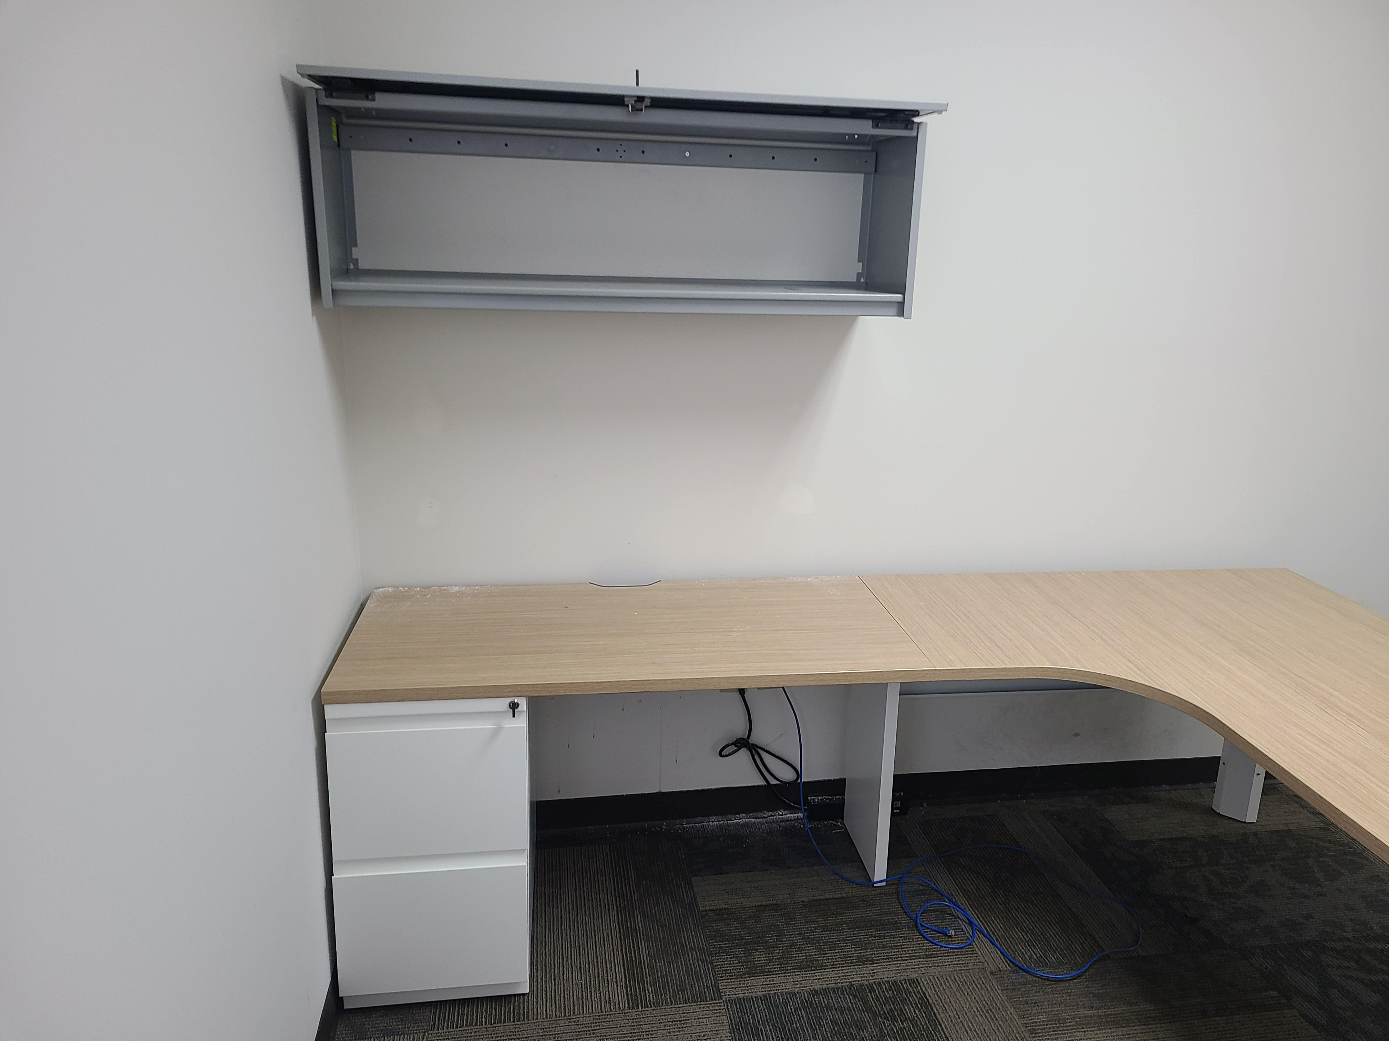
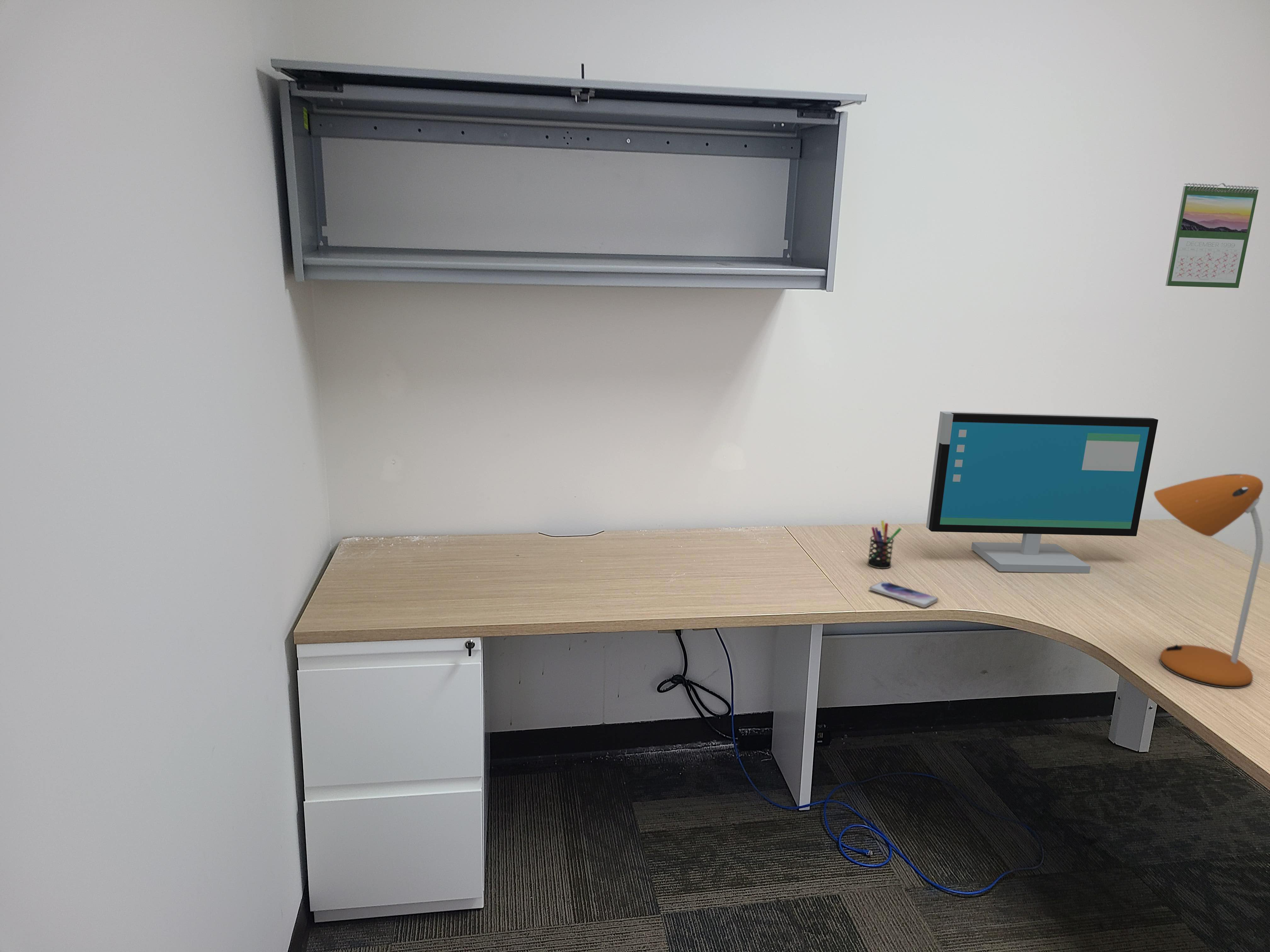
+ calendar [1165,183,1259,288]
+ computer monitor [926,411,1158,574]
+ smartphone [869,581,939,608]
+ pen holder [867,520,902,569]
+ desk lamp [1154,474,1263,689]
